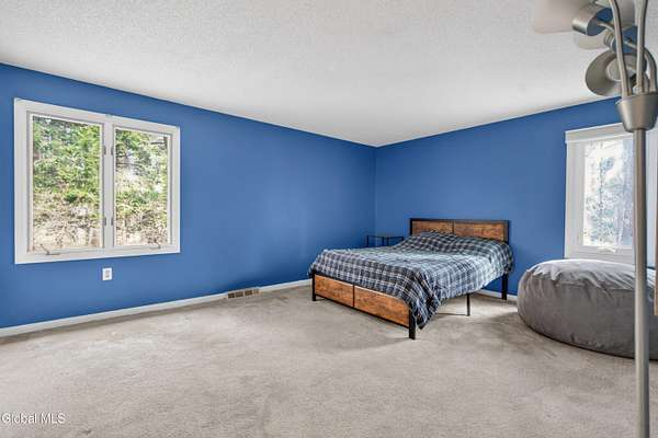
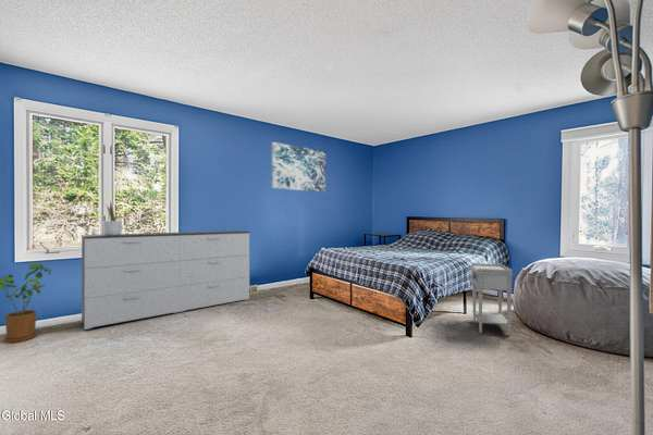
+ dresser [81,229,251,331]
+ potted plant [101,200,123,236]
+ wall art [271,141,326,192]
+ house plant [0,262,53,344]
+ nightstand [469,262,514,336]
